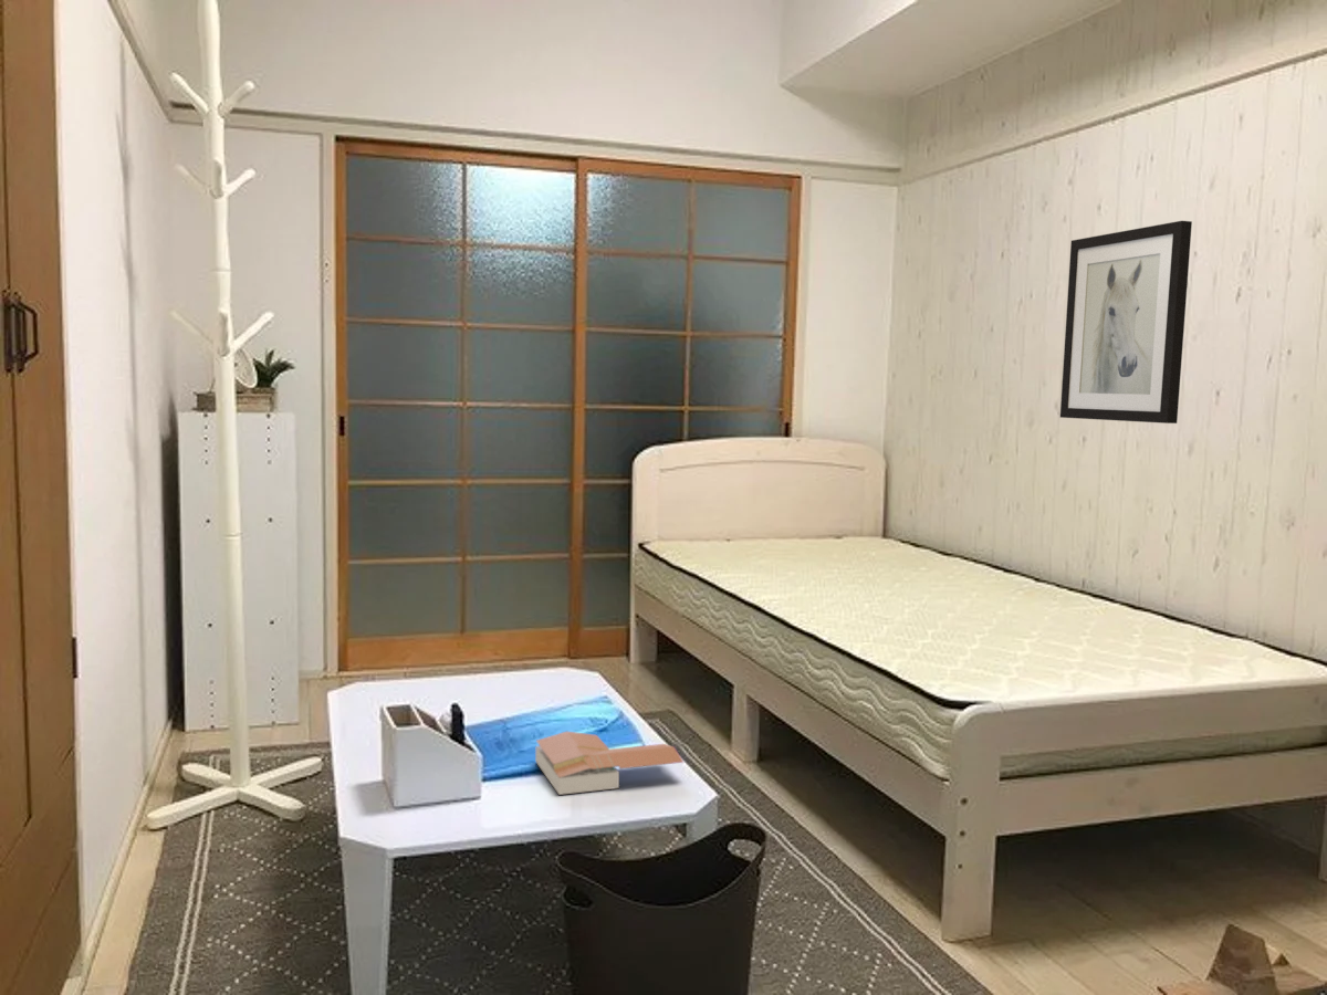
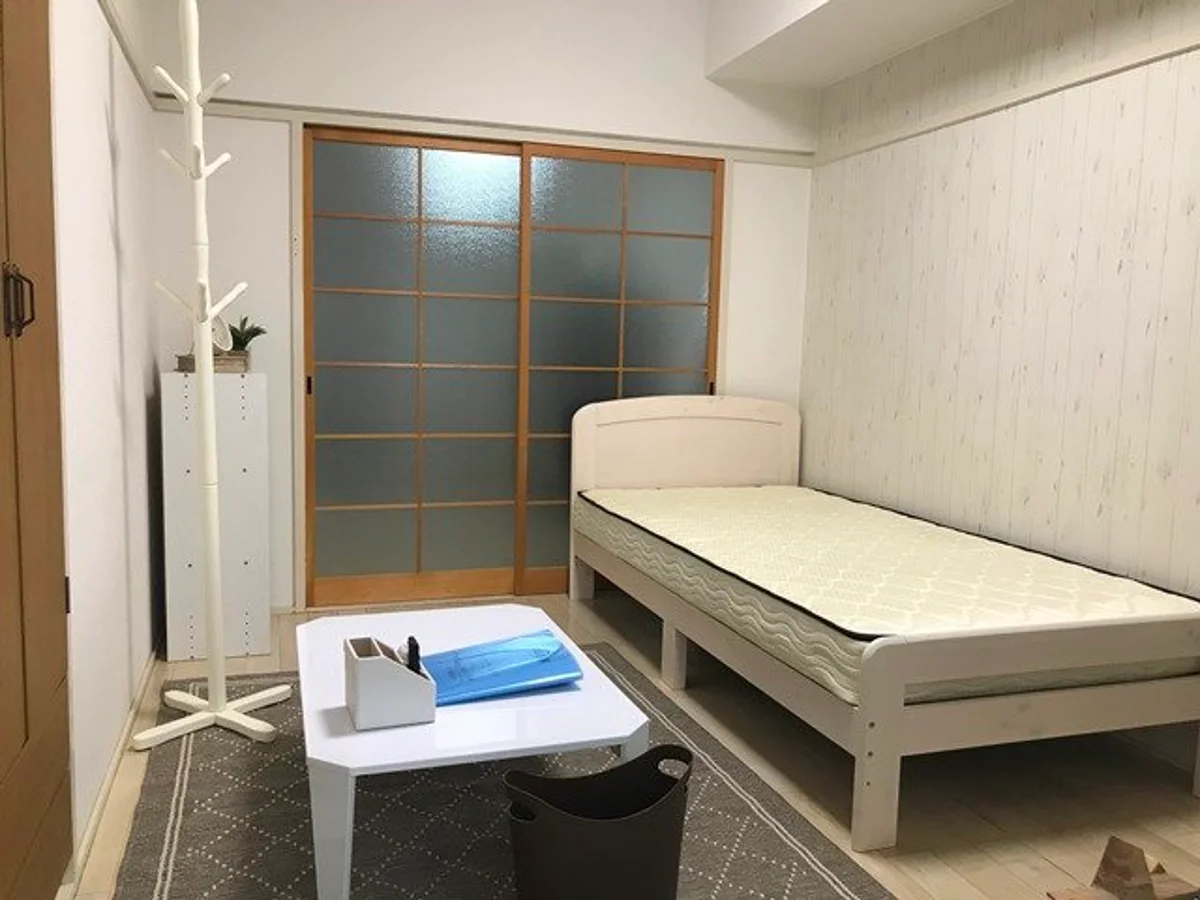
- wall art [1059,220,1193,425]
- book [534,731,685,796]
